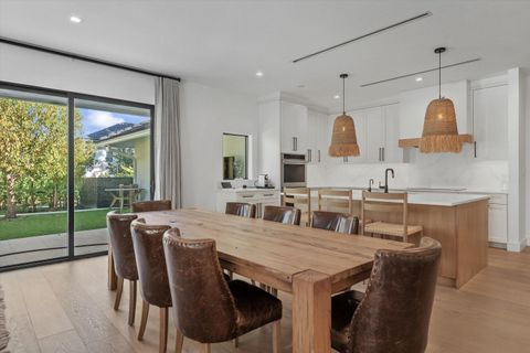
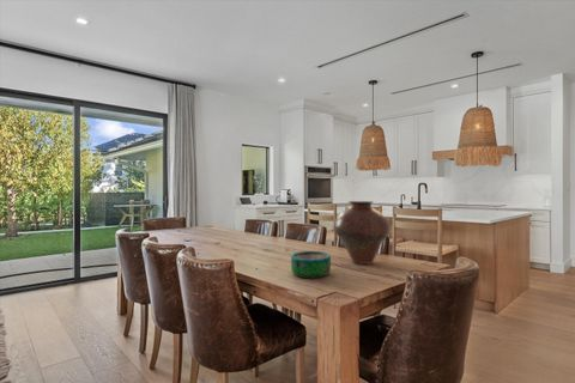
+ vase [332,200,392,266]
+ decorative bowl [290,250,332,280]
